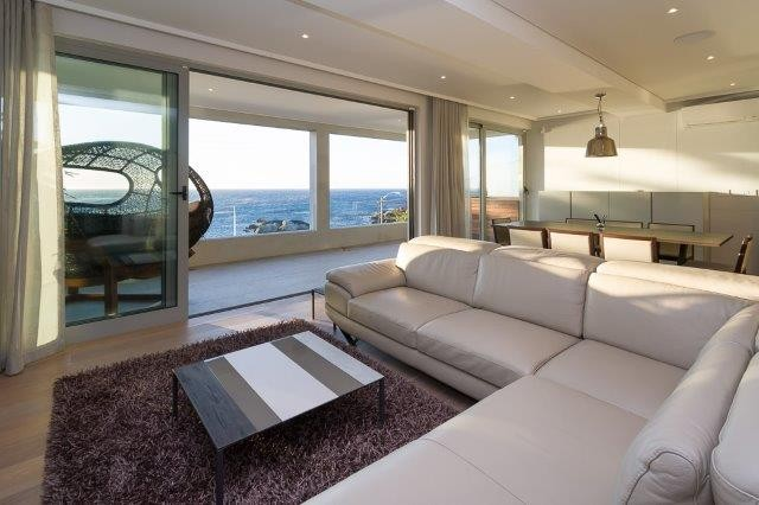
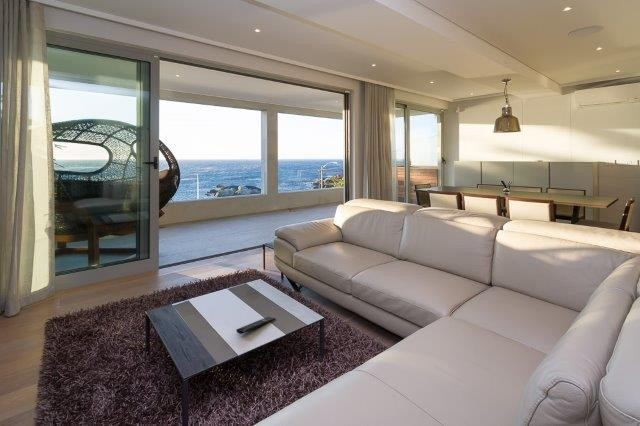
+ remote control [235,316,276,335]
